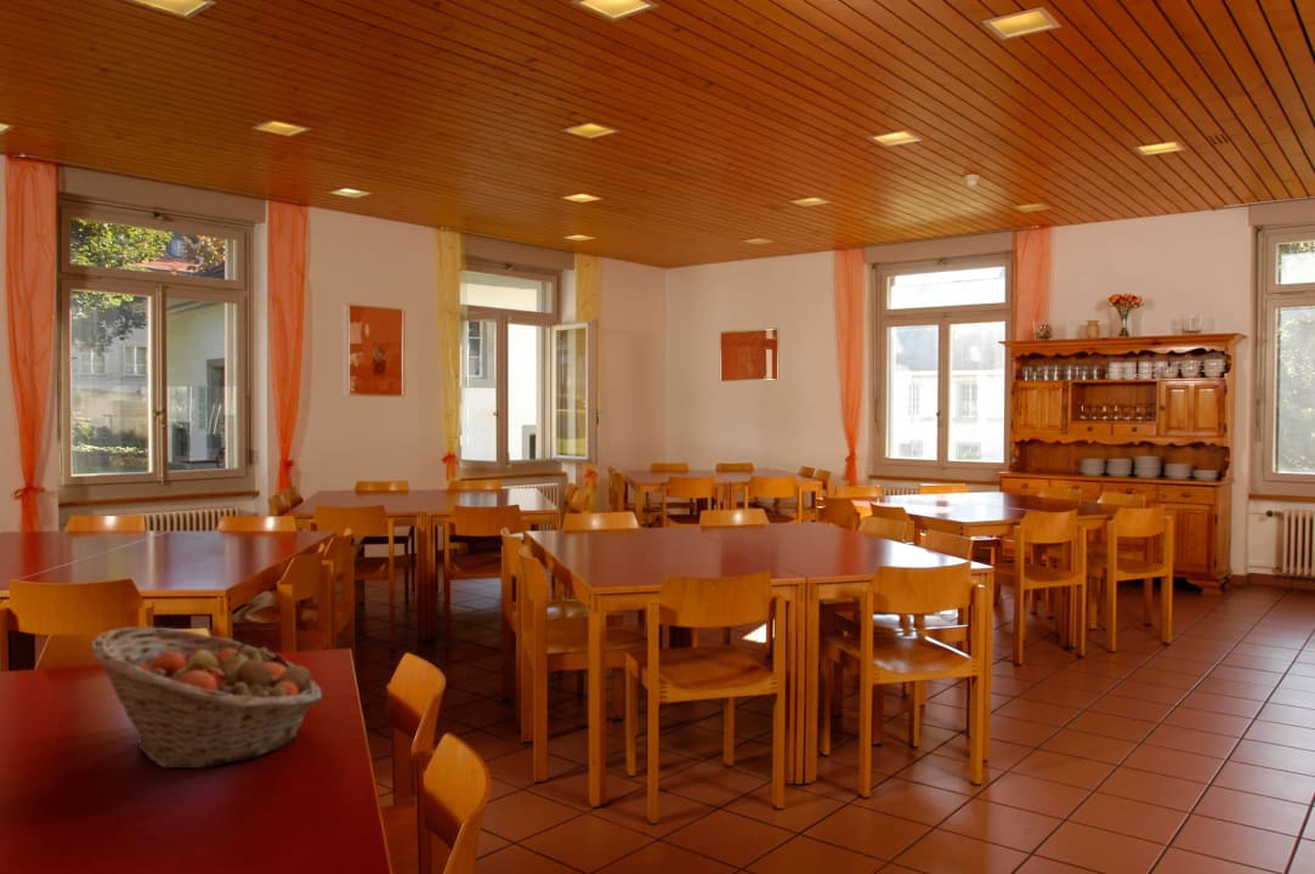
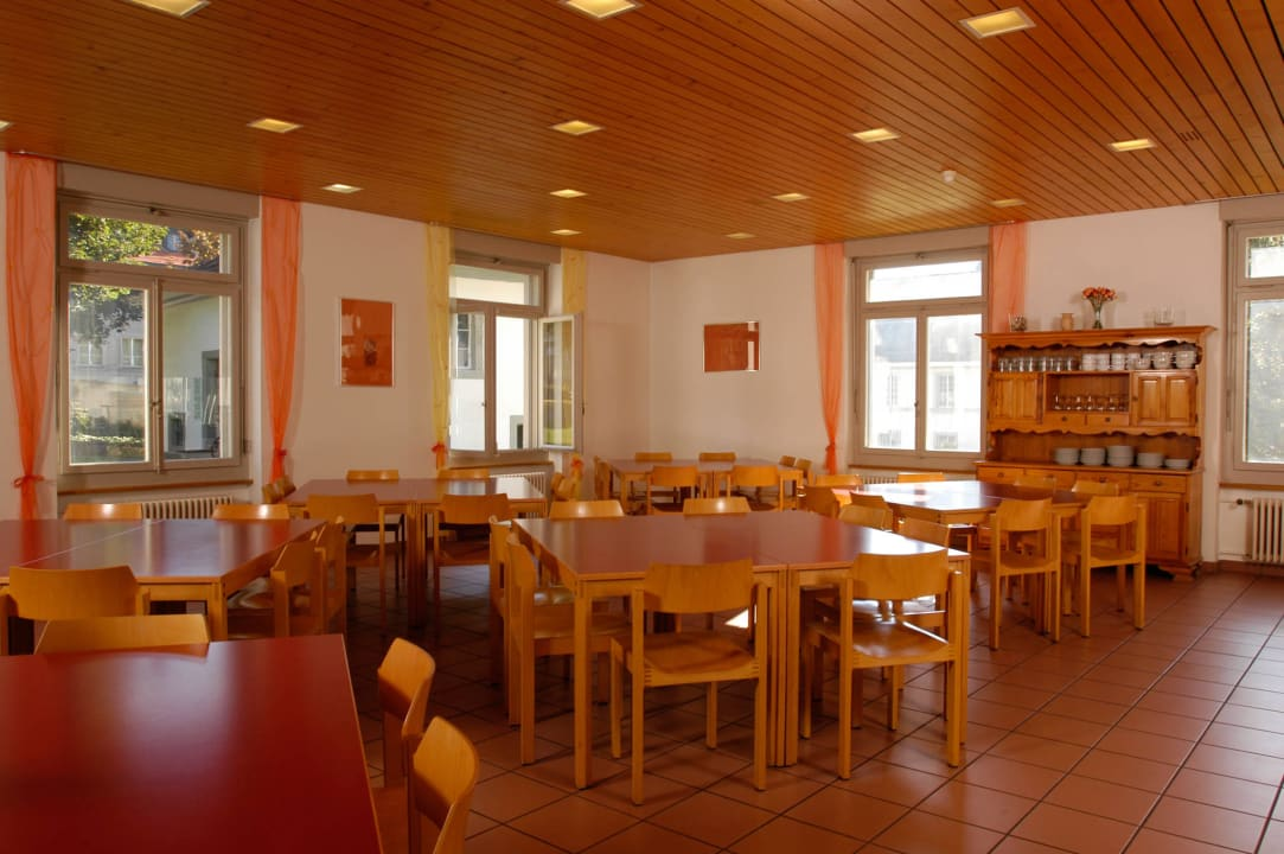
- fruit basket [89,625,323,770]
